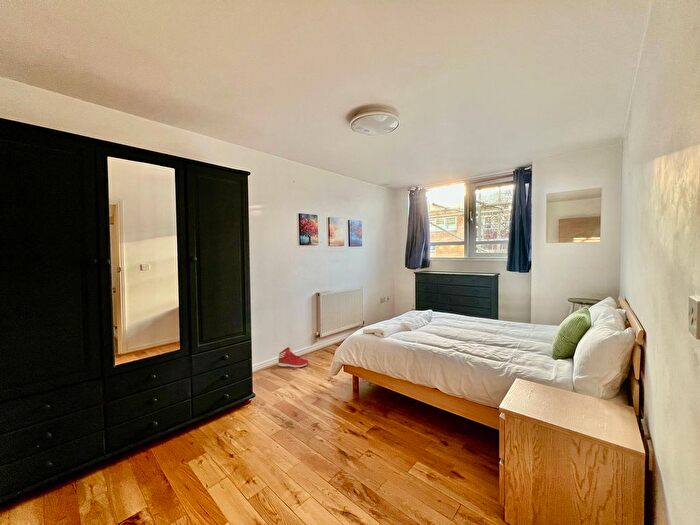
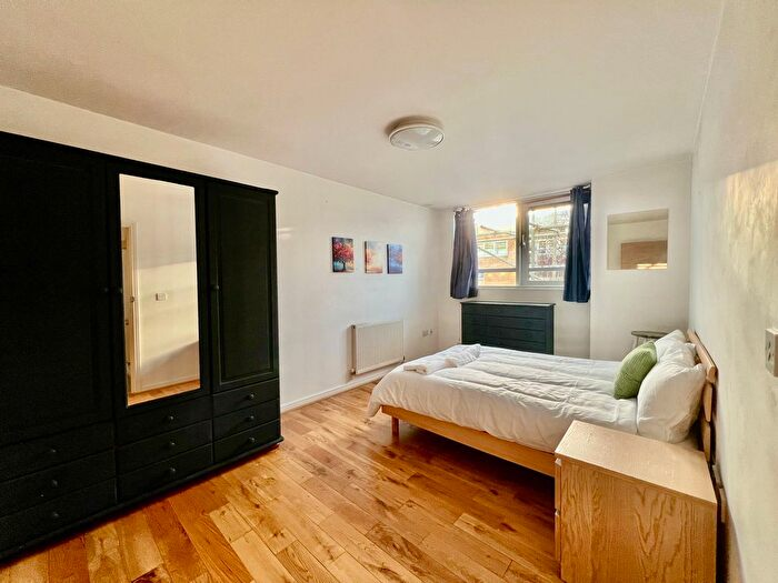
- sneaker [277,346,310,369]
